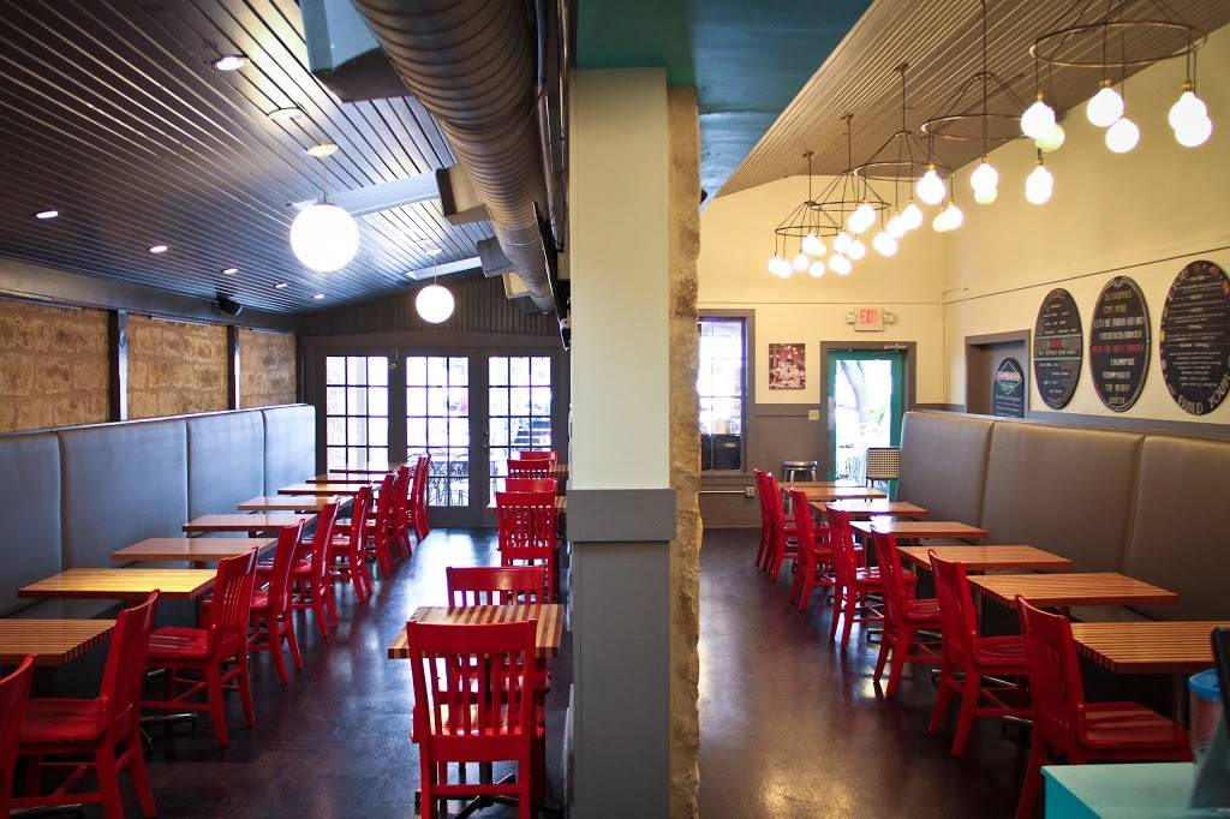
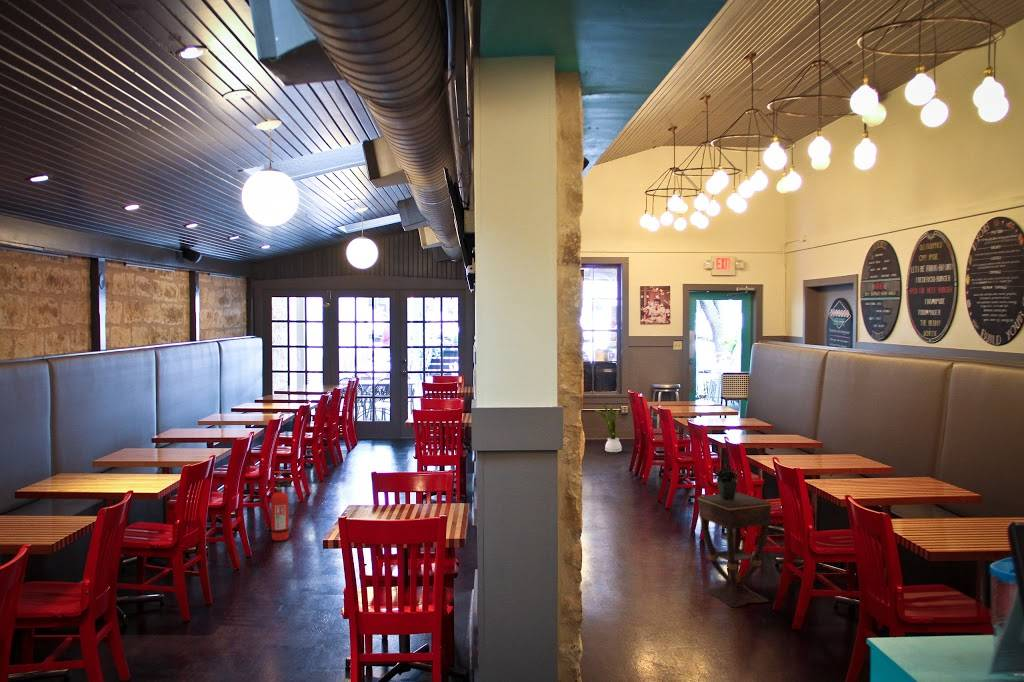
+ house plant [594,401,624,453]
+ potted plant [712,446,741,500]
+ side table [697,491,773,608]
+ fire extinguisher [261,478,295,542]
